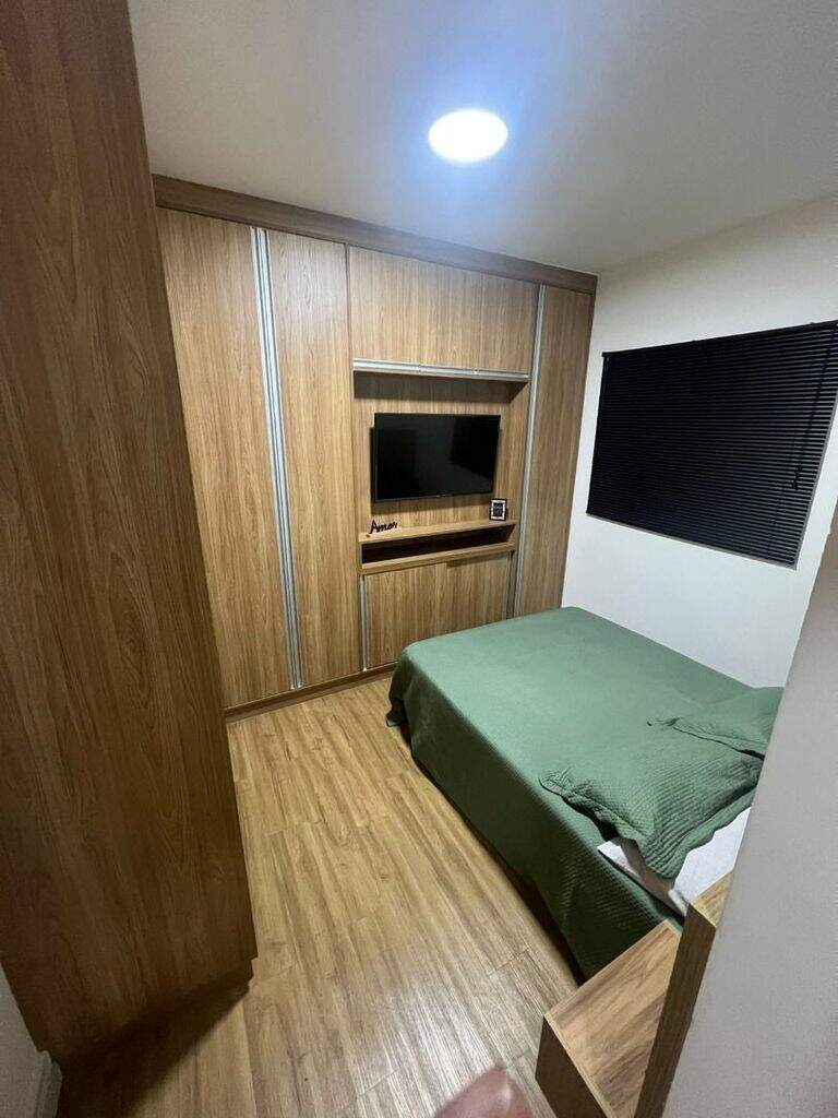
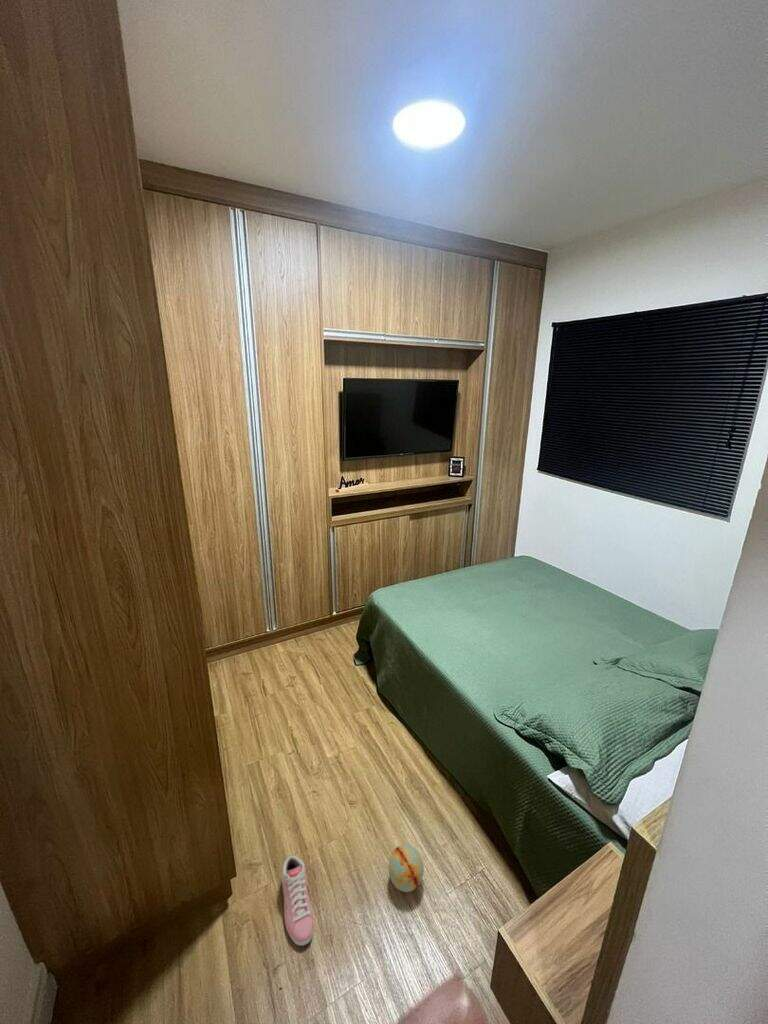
+ sneaker [281,855,315,947]
+ ball [388,843,425,893]
